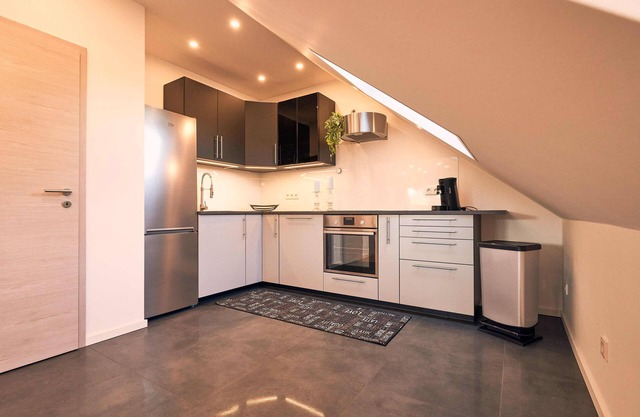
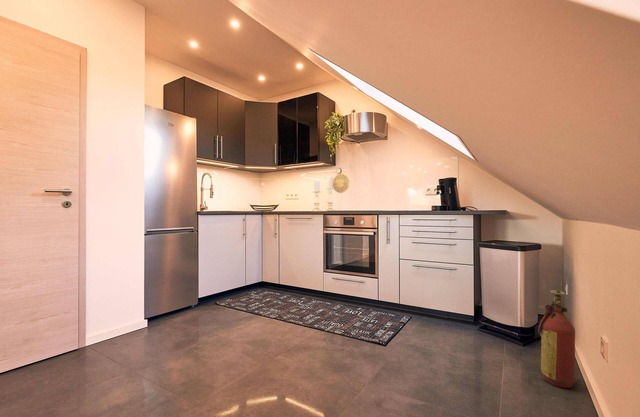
+ decorative plate [331,173,350,194]
+ fire extinguisher [537,289,576,389]
